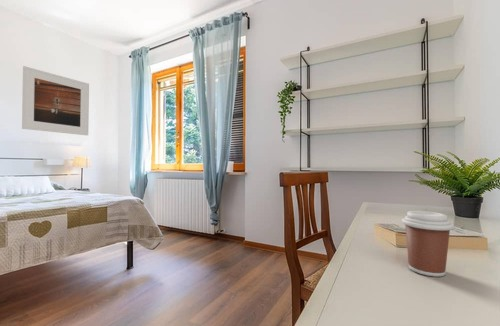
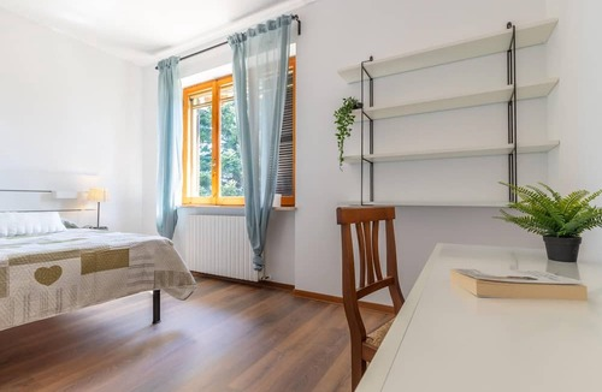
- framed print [21,65,90,136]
- coffee cup [401,210,455,277]
